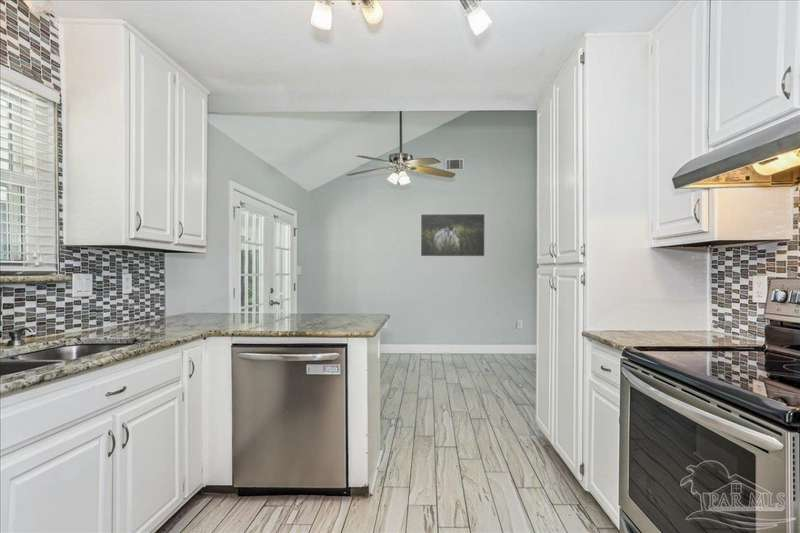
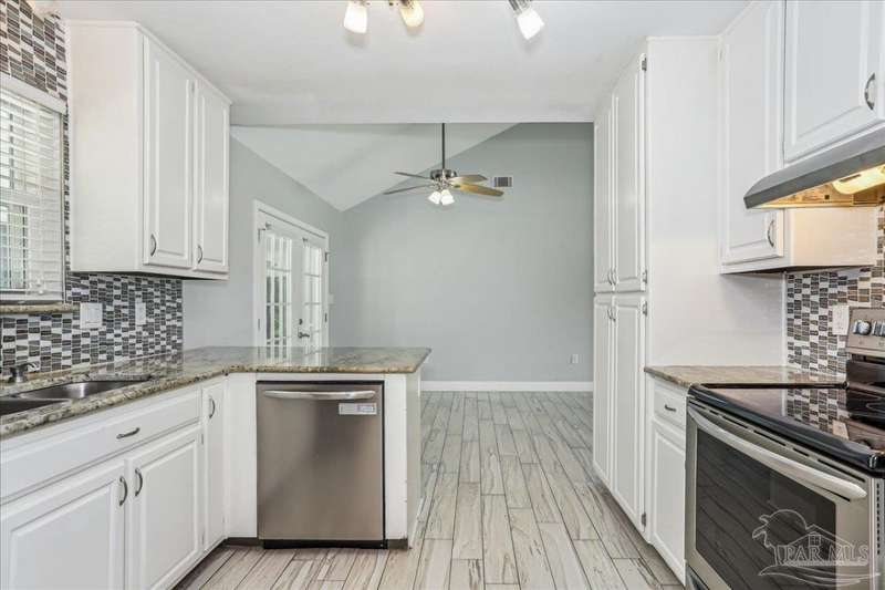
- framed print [420,213,486,258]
